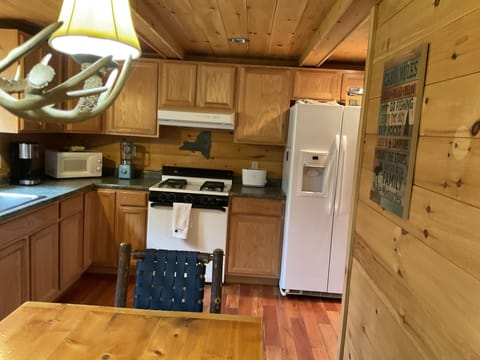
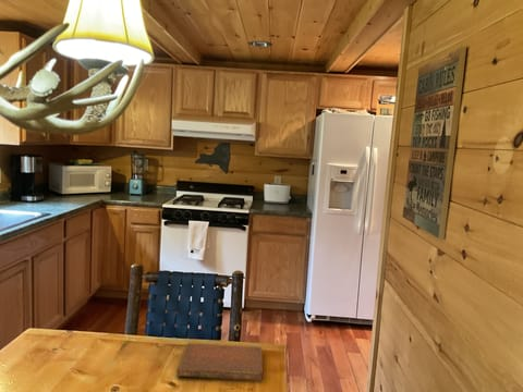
+ notebook [175,342,264,382]
